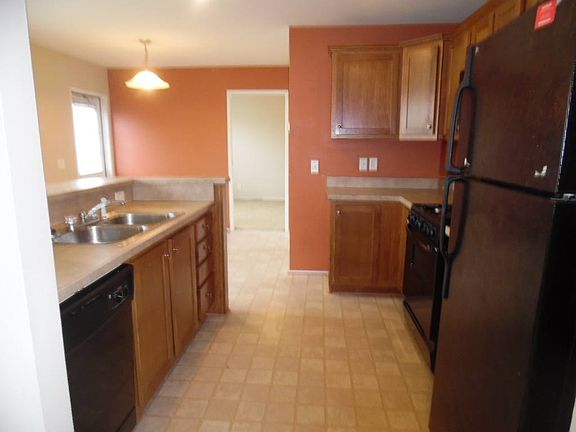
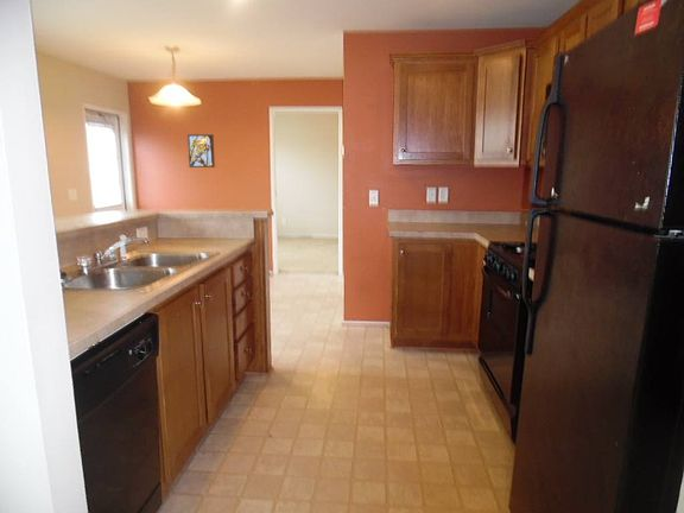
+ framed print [186,133,216,169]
